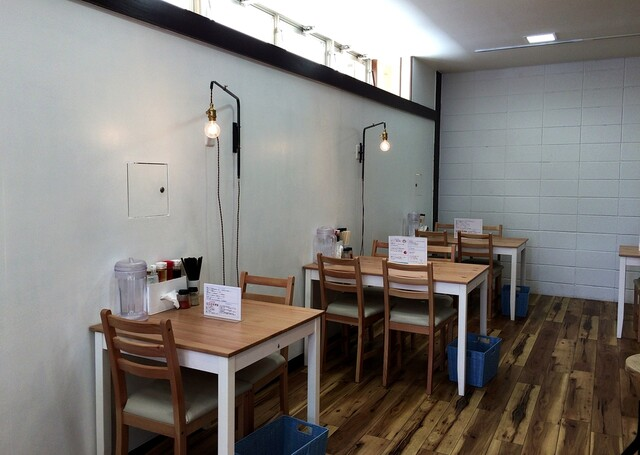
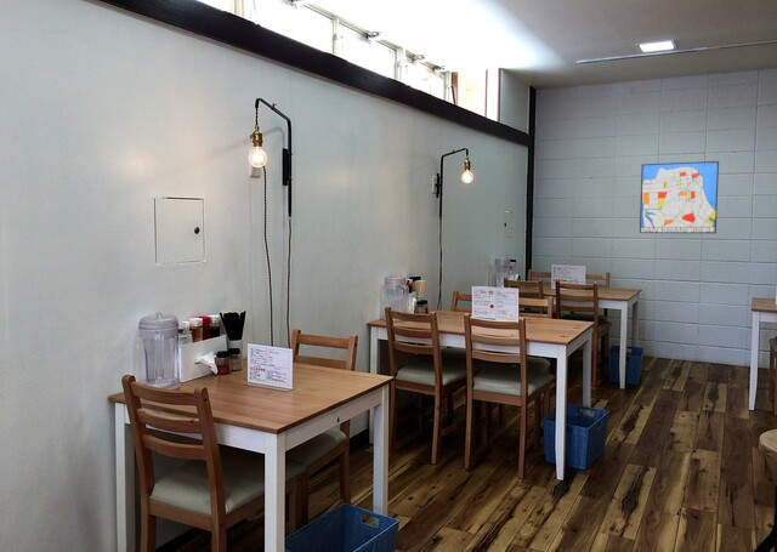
+ wall art [639,160,720,234]
